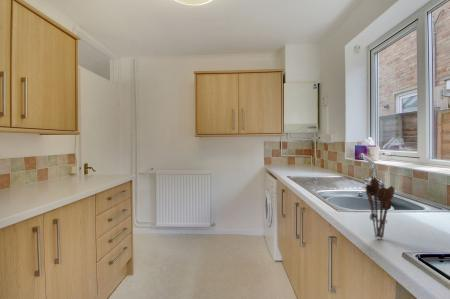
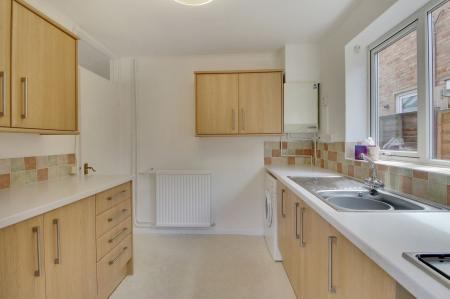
- utensil holder [365,177,396,240]
